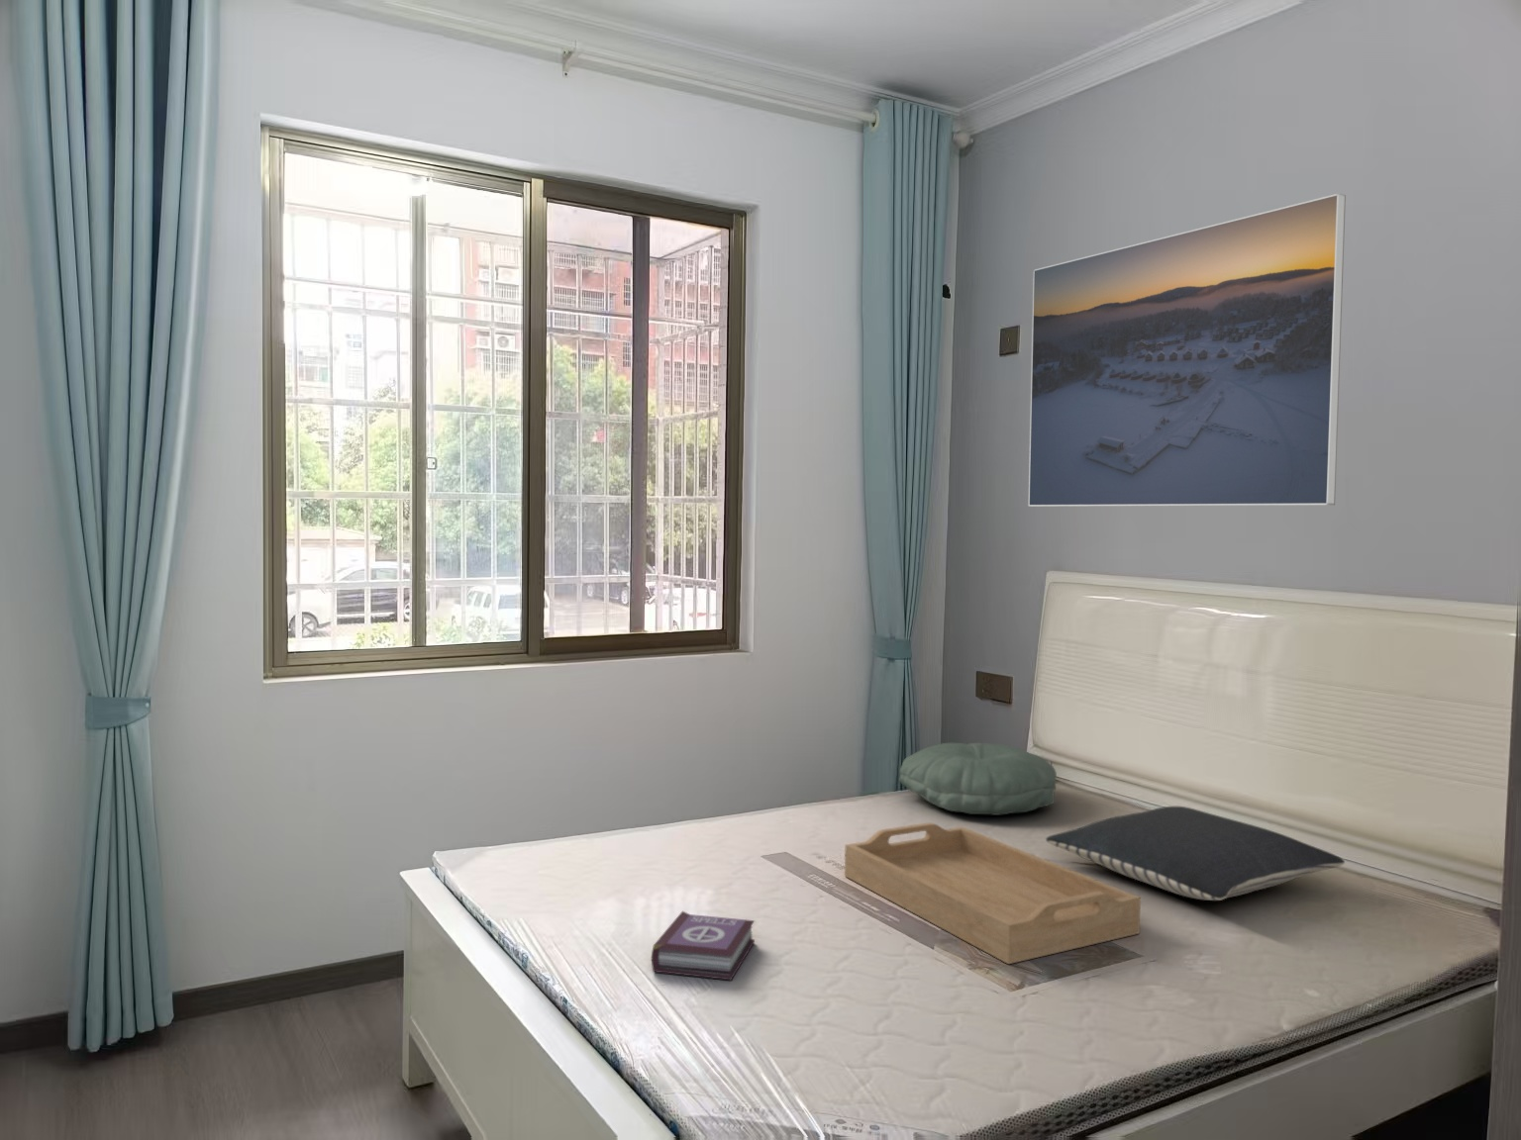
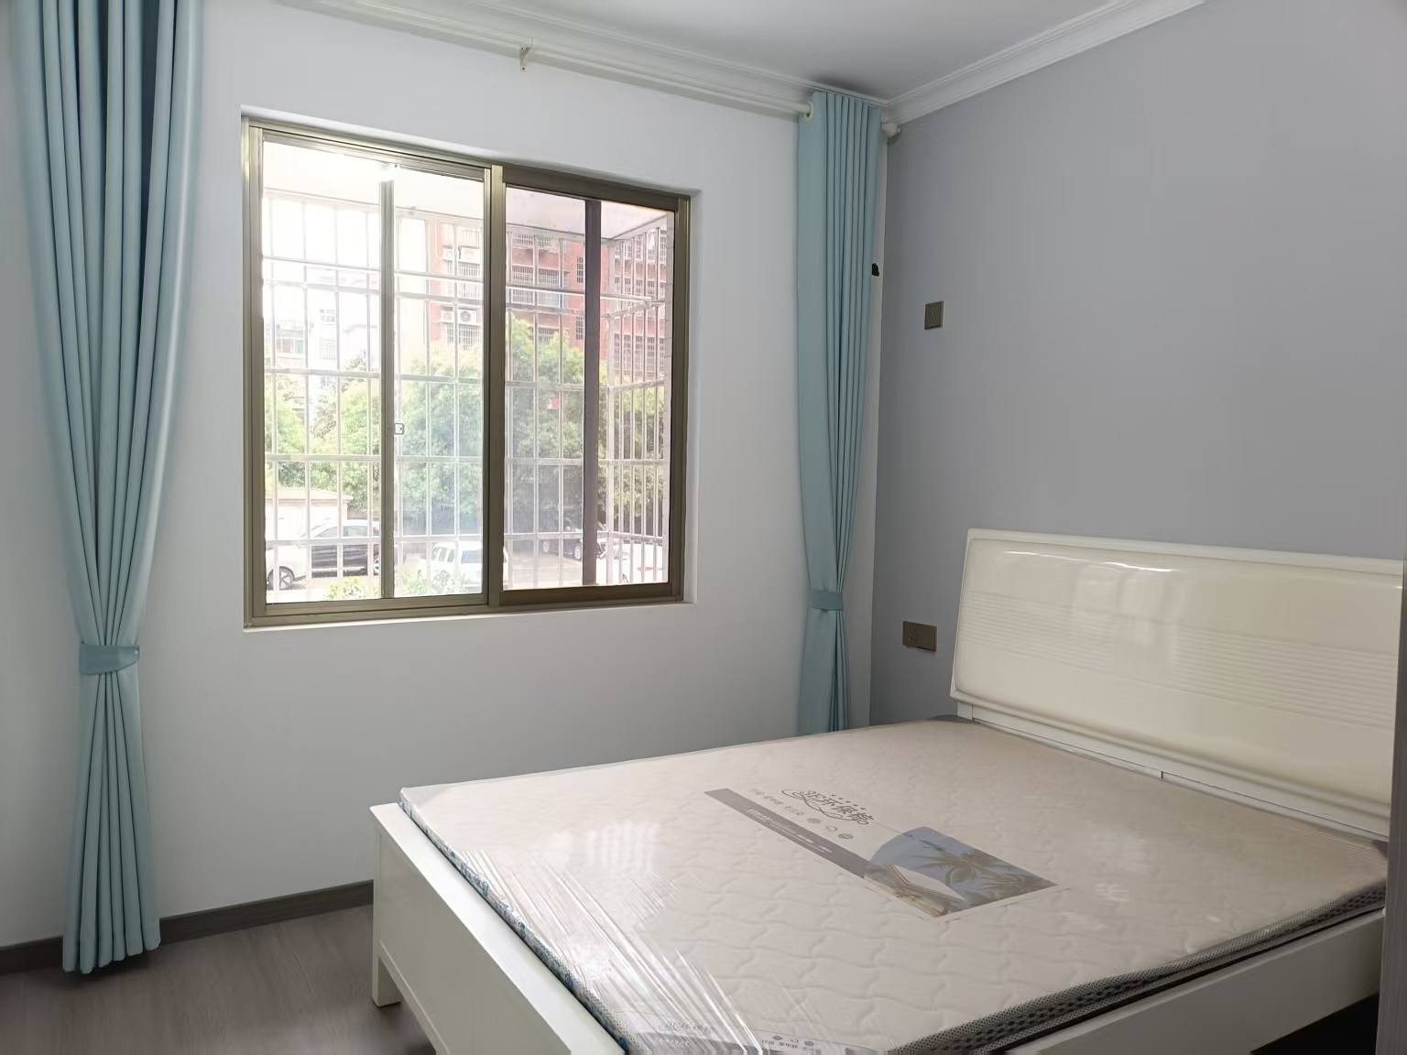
- book [650,910,756,981]
- serving tray [843,821,1141,965]
- pillow [1044,806,1346,902]
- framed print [1028,193,1346,508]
- pillow [899,742,1058,817]
